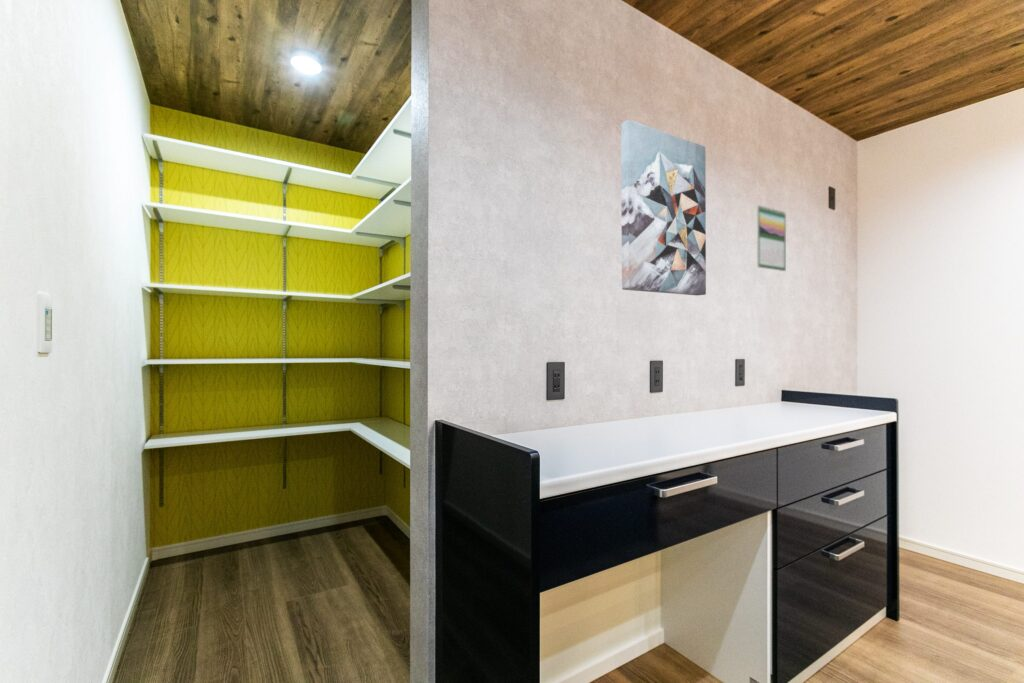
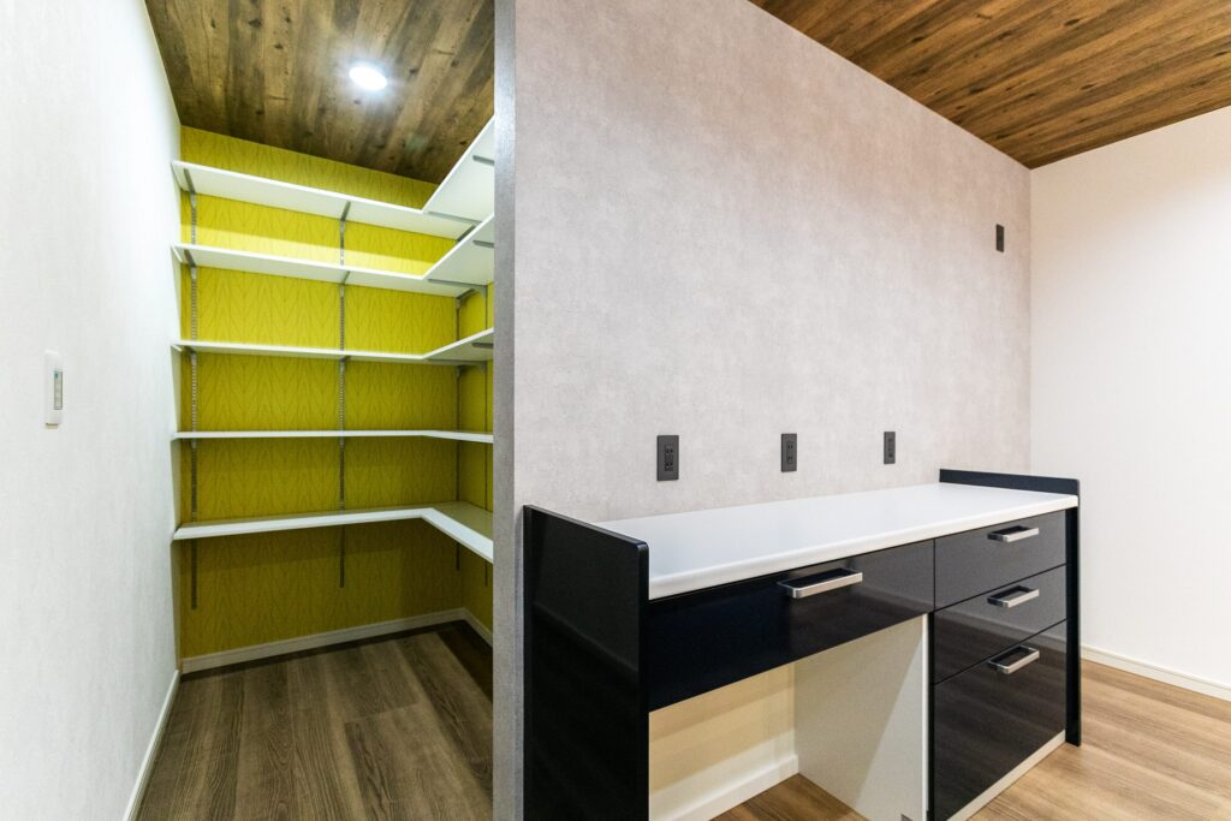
- wall art [620,119,707,296]
- calendar [756,204,787,272]
